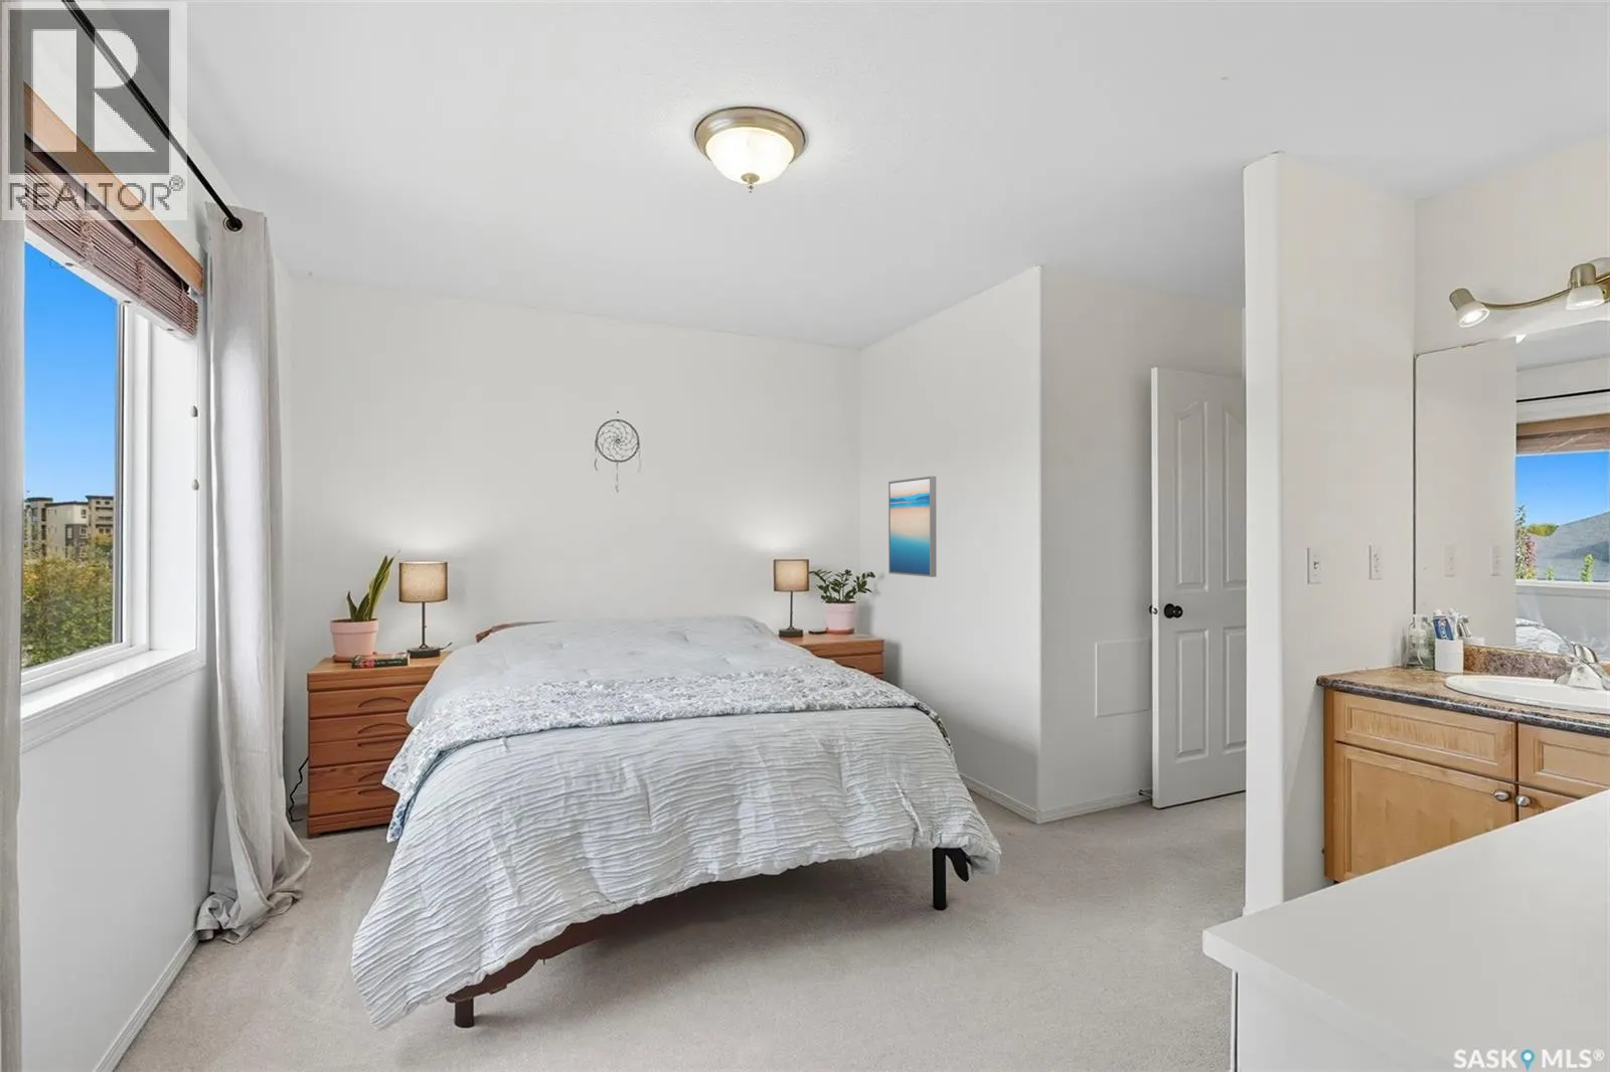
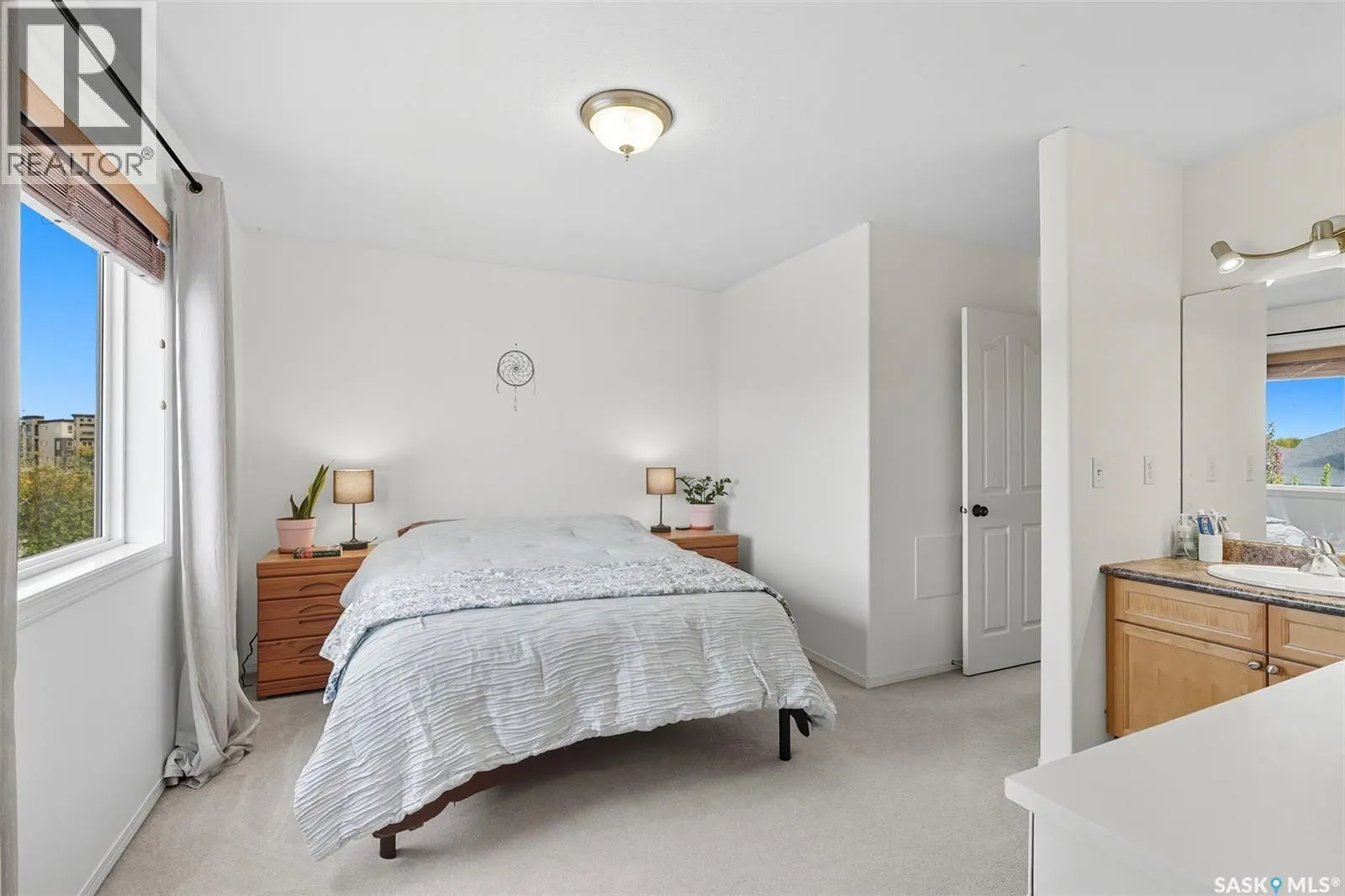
- wall art [887,476,937,578]
